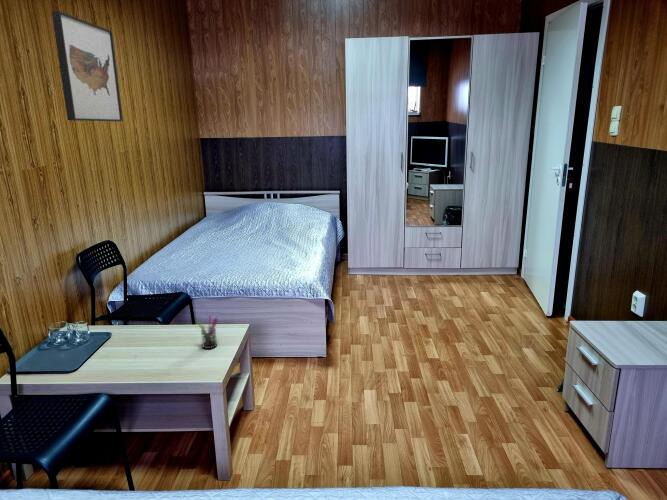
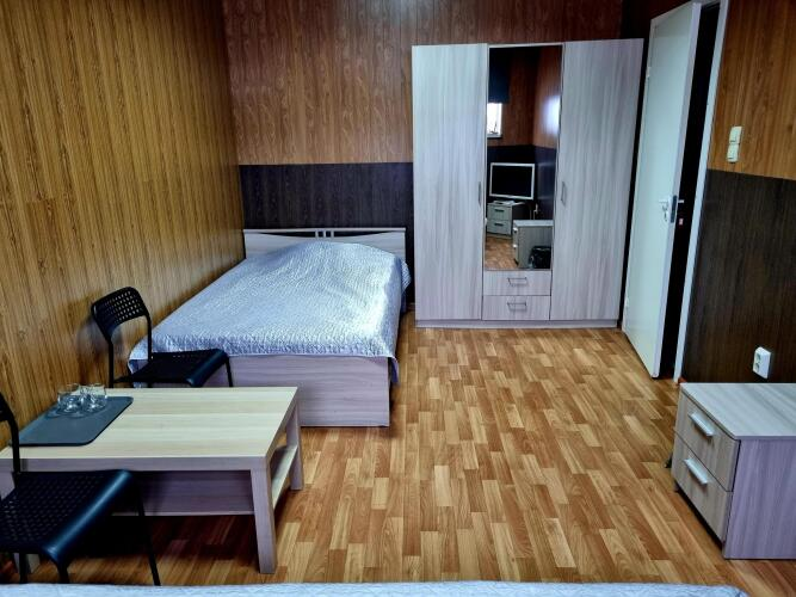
- wall art [51,10,124,122]
- pen holder [196,314,219,350]
